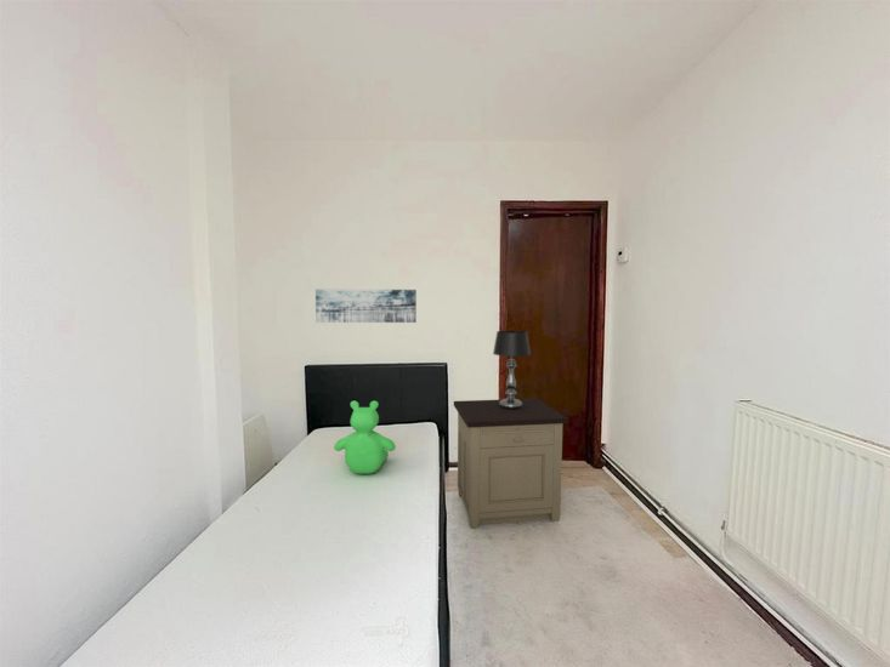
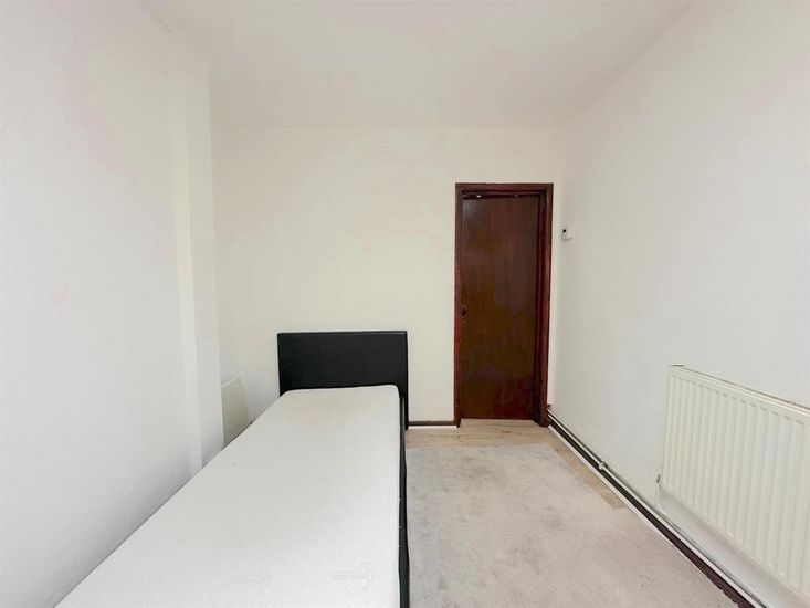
- teddy bear [333,400,397,475]
- nightstand [453,398,568,530]
- wall art [314,287,418,324]
- table lamp [492,330,532,409]
